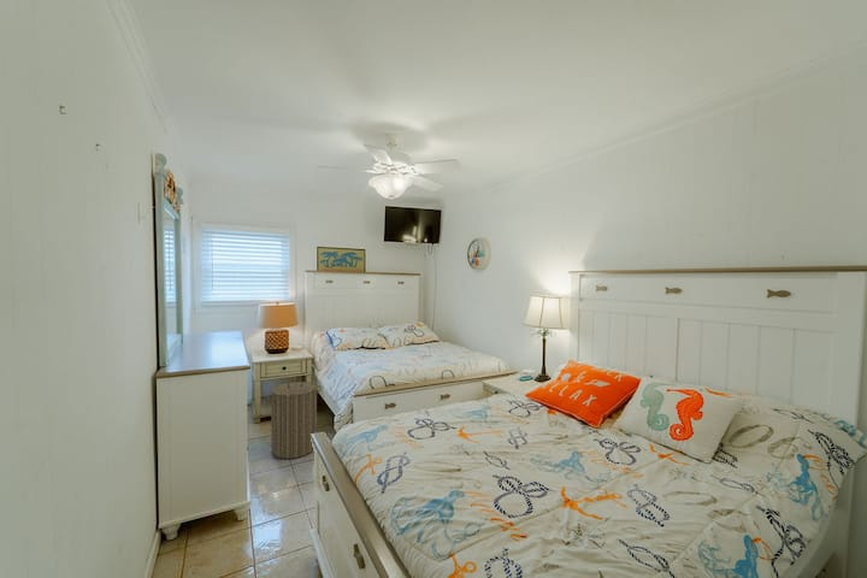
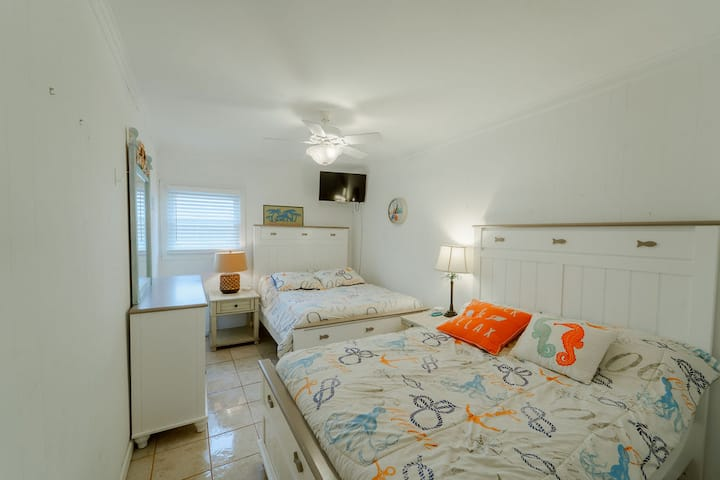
- laundry hamper [265,377,323,460]
